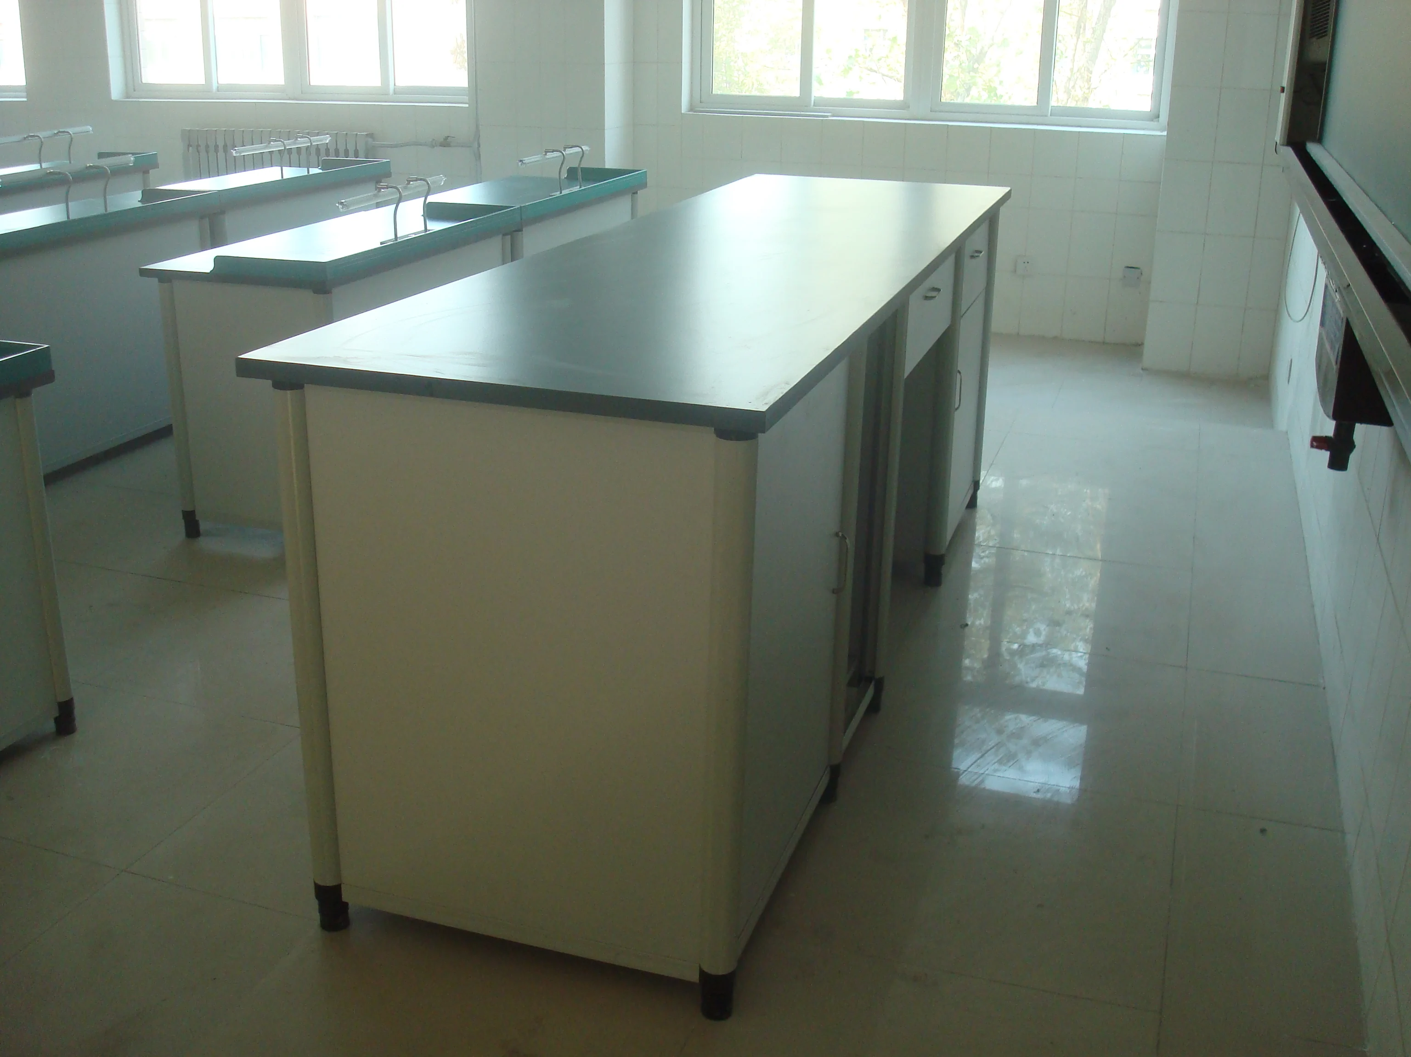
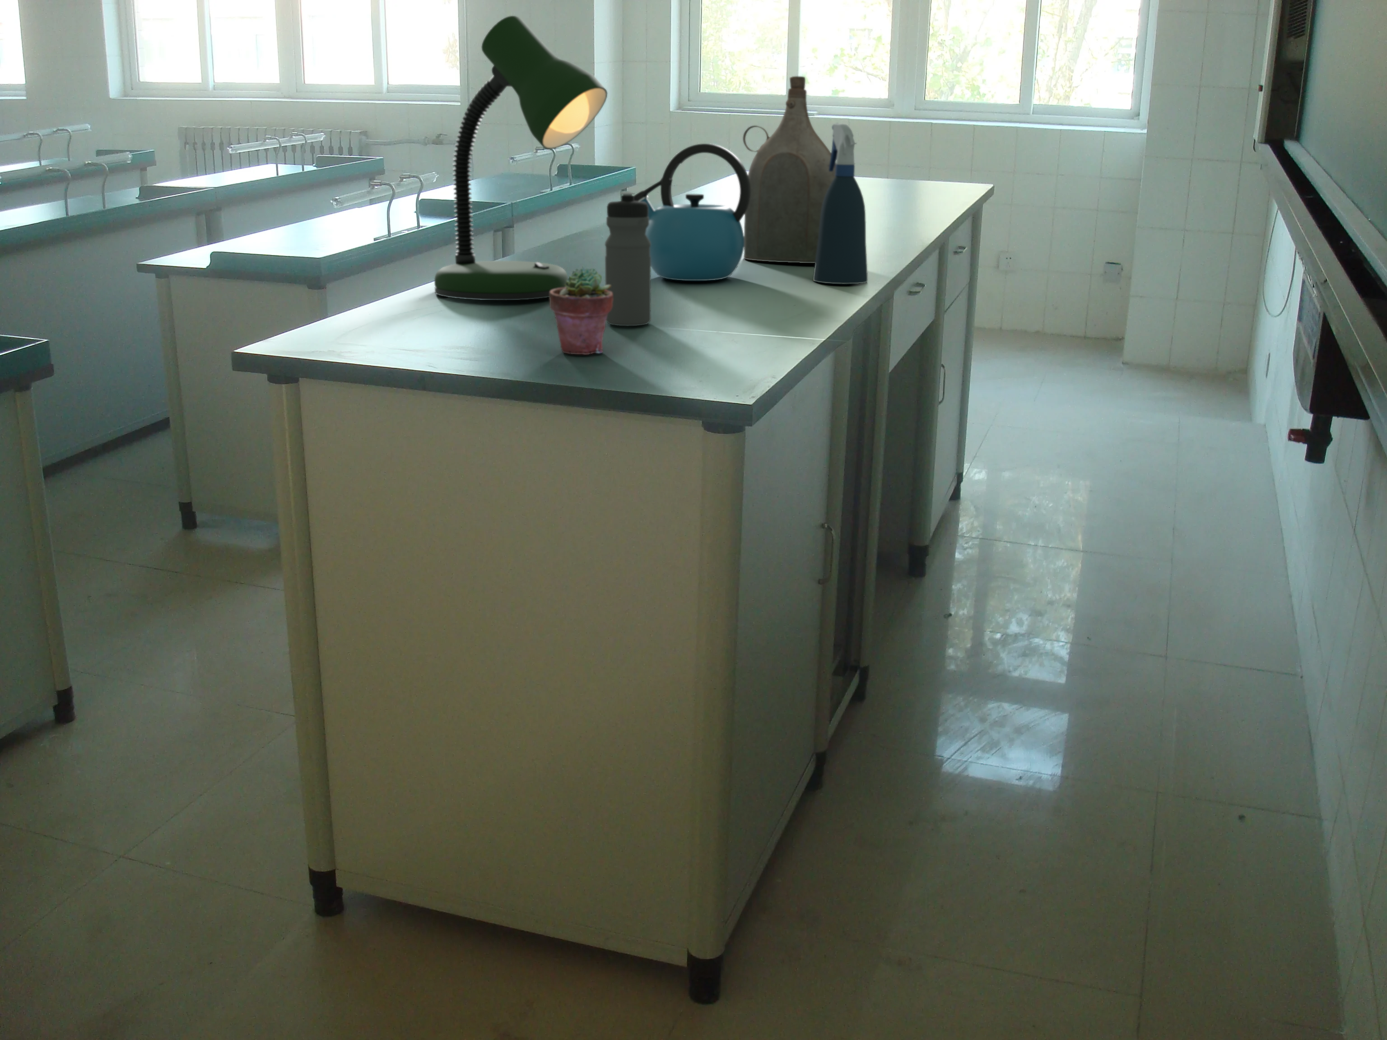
+ water bottle [604,191,651,327]
+ flask [743,75,837,263]
+ spray bottle [813,122,868,285]
+ desk lamp [434,15,607,300]
+ potted succulent [549,265,613,355]
+ kettle [633,143,750,281]
